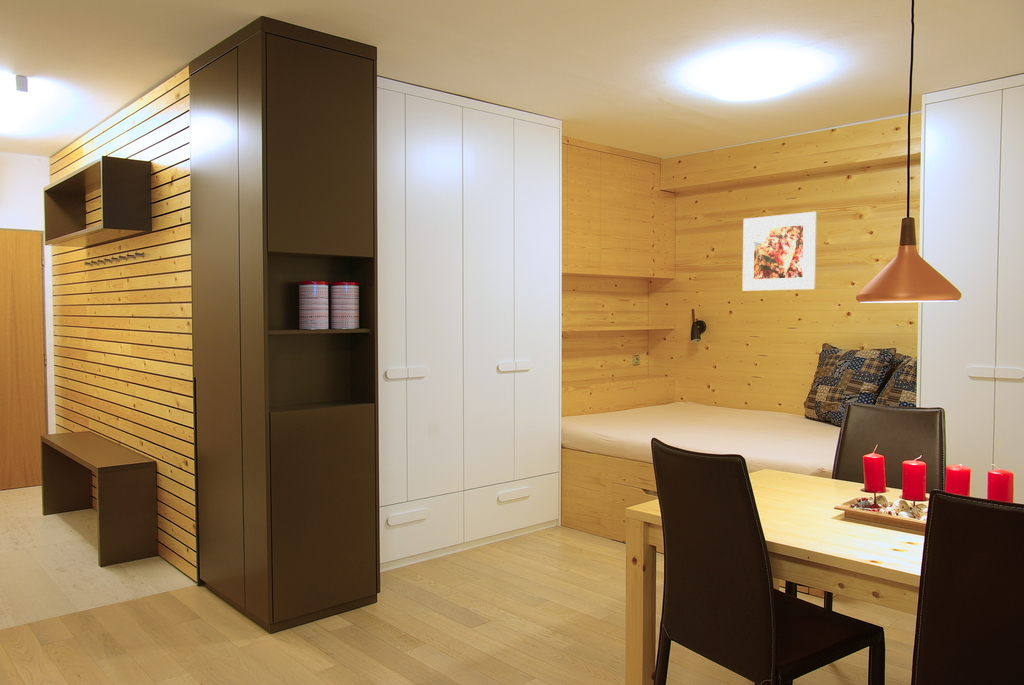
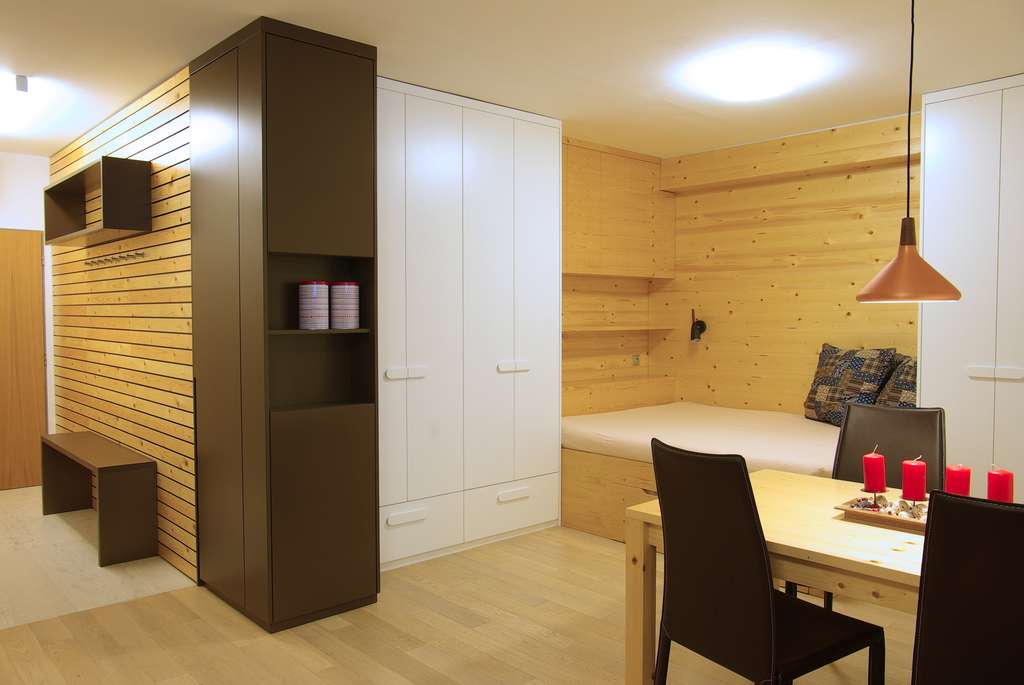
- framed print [742,211,818,292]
